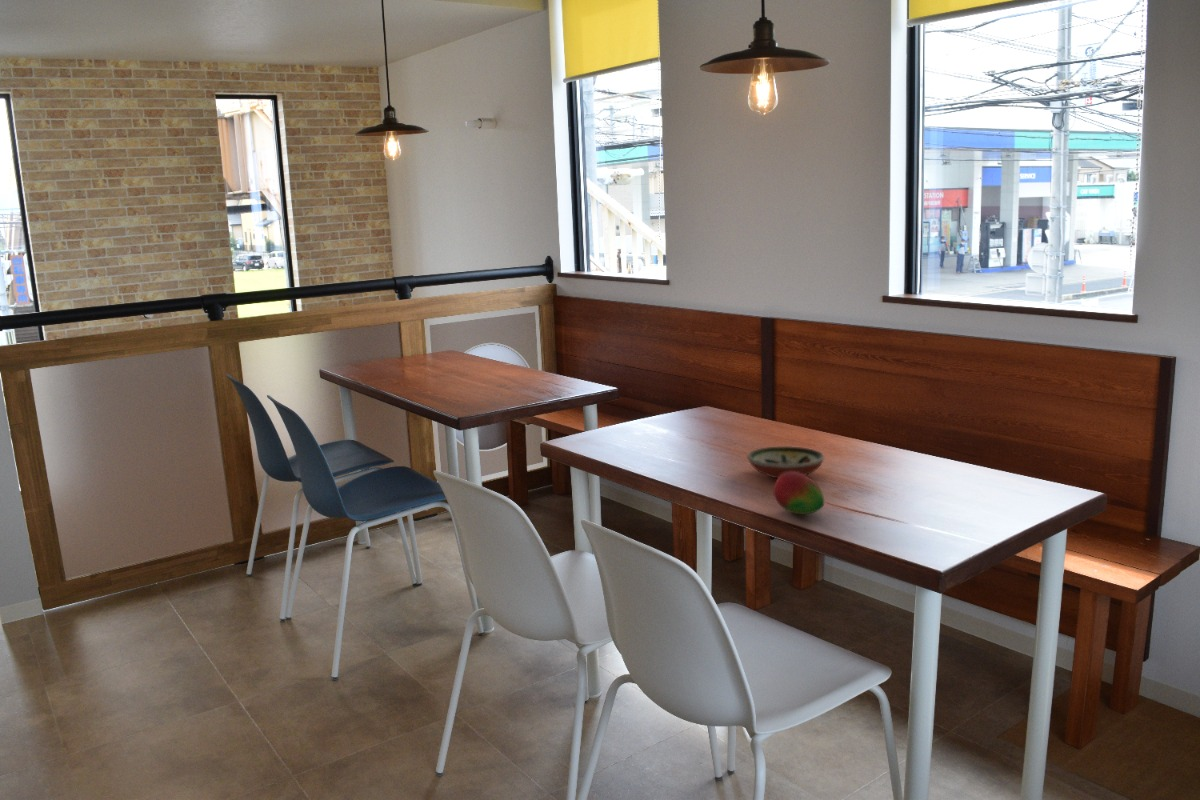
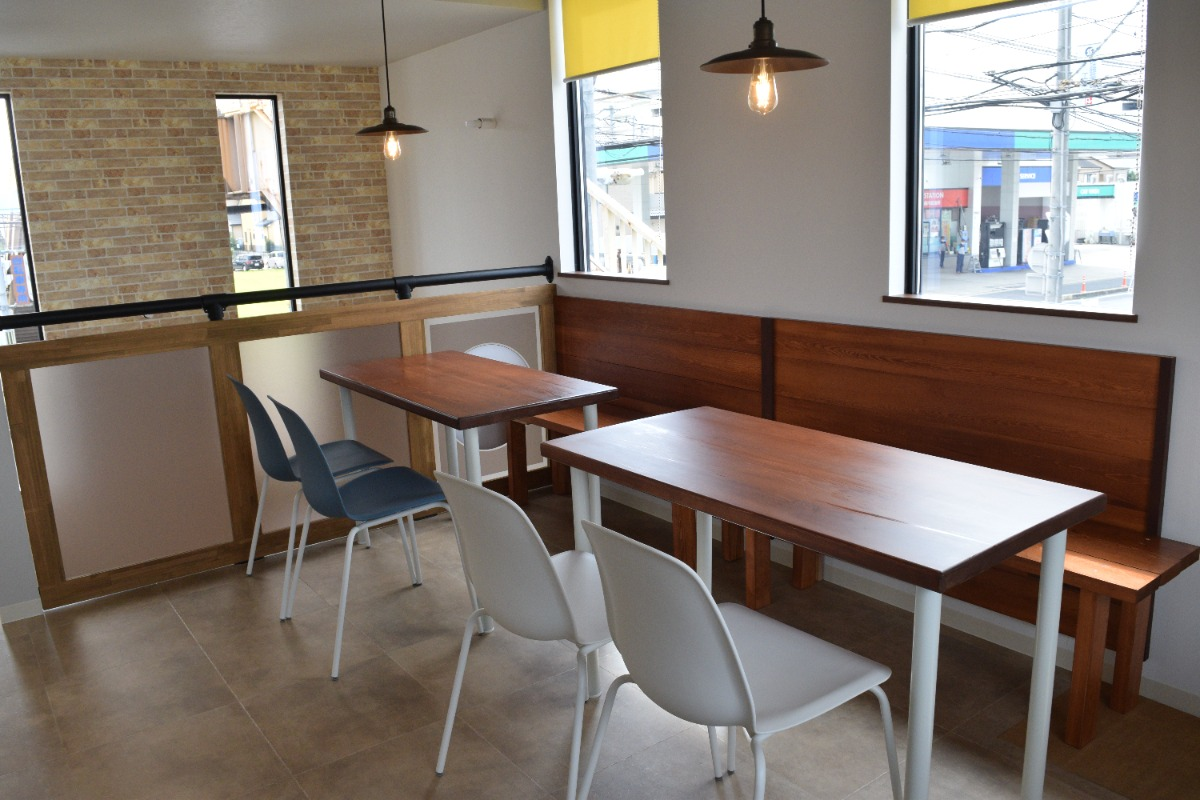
- decorative bowl [746,445,825,479]
- fruit [772,471,825,515]
